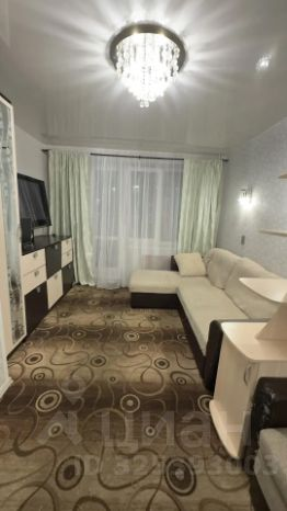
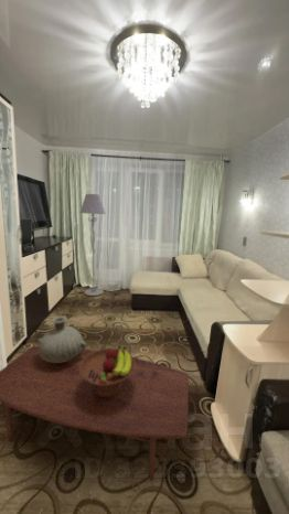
+ fruit bowl [79,344,135,397]
+ floor lamp [78,193,107,297]
+ vase [36,314,87,363]
+ coffee table [0,345,190,482]
